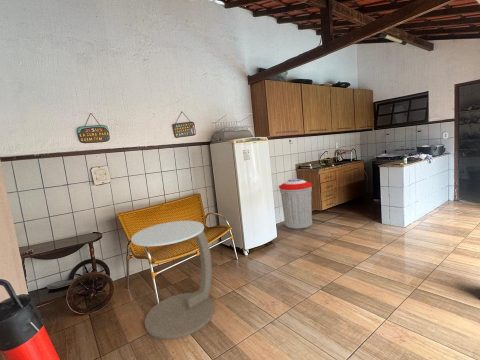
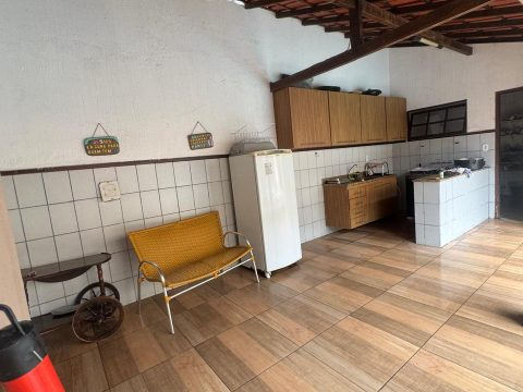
- trash can [278,178,314,230]
- side table [130,220,215,340]
